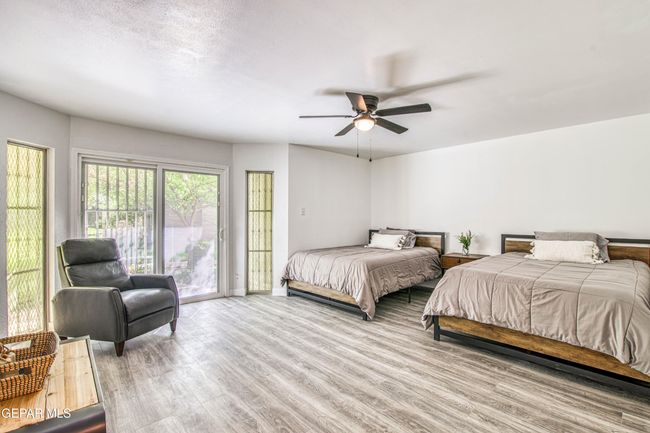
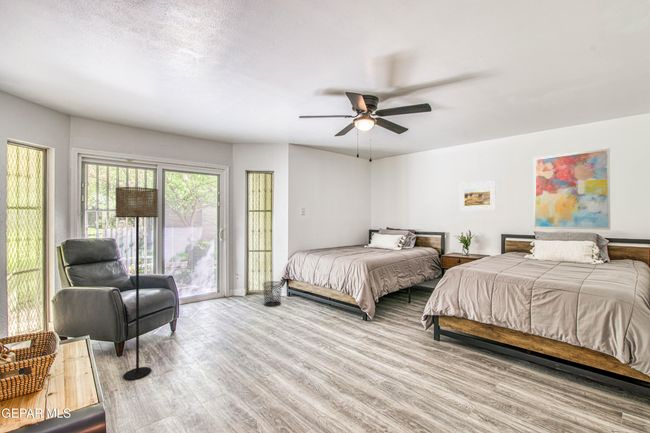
+ floor lamp [115,186,159,381]
+ waste bin [262,280,283,308]
+ wall art [533,148,611,231]
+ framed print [459,180,497,211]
